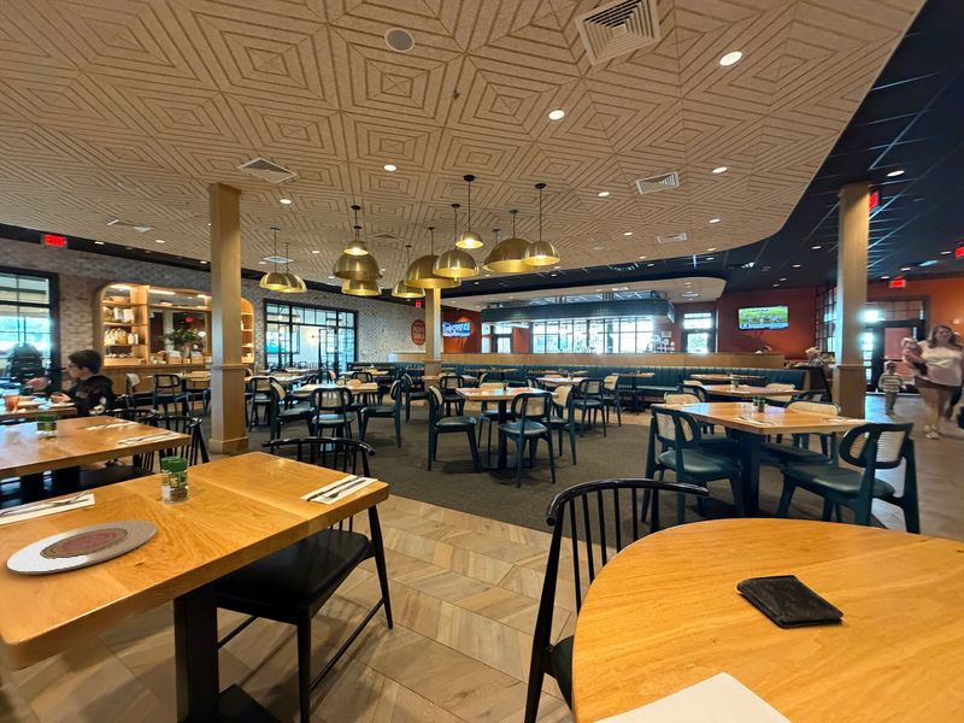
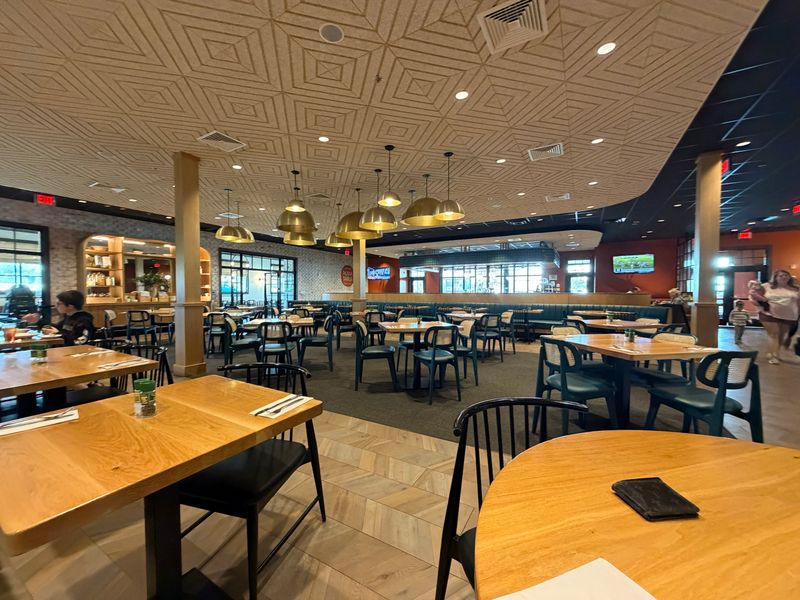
- plate [6,519,158,576]
